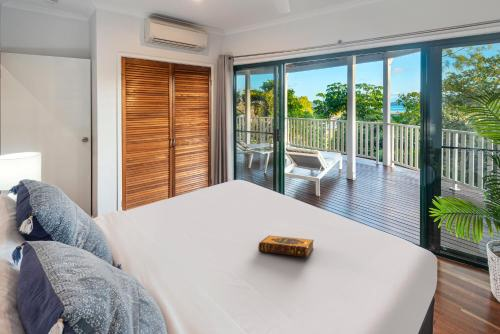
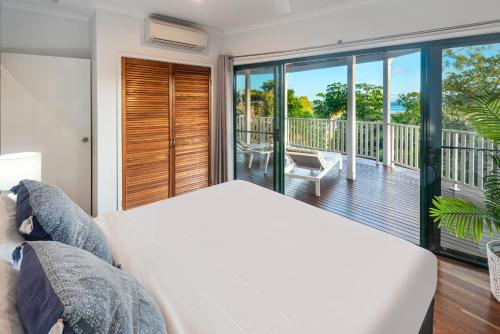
- hardback book [257,234,315,259]
